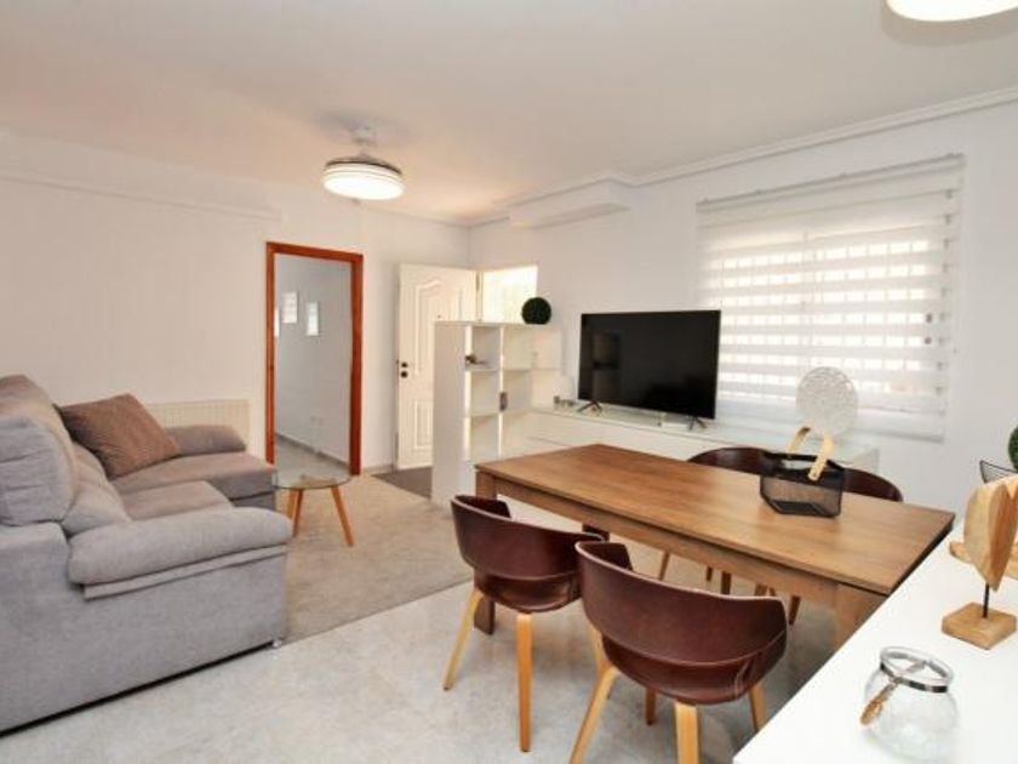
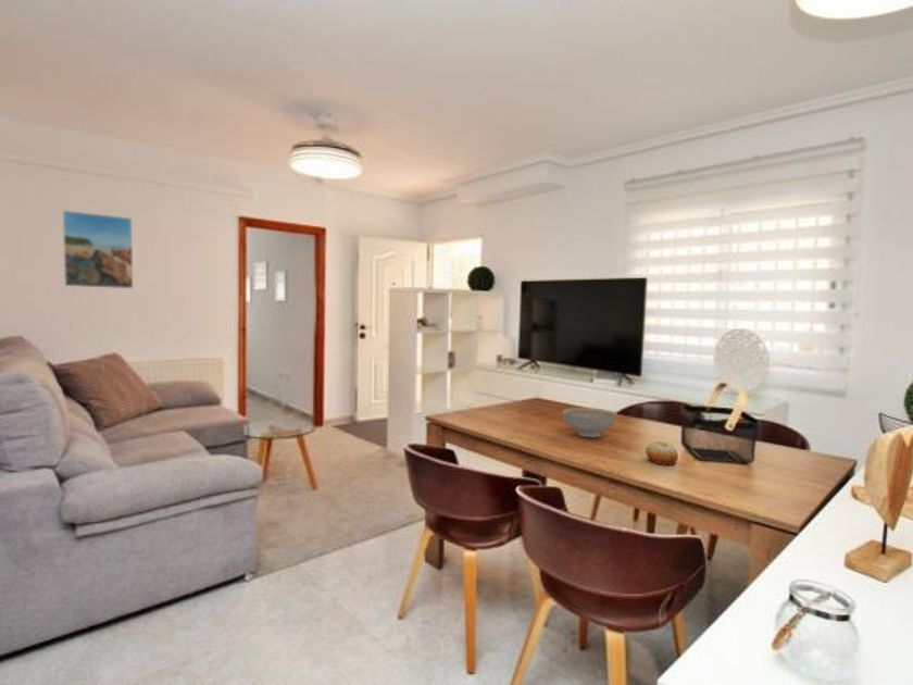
+ decorative bowl [562,407,618,438]
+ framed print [62,209,134,289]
+ fruit [645,440,679,466]
